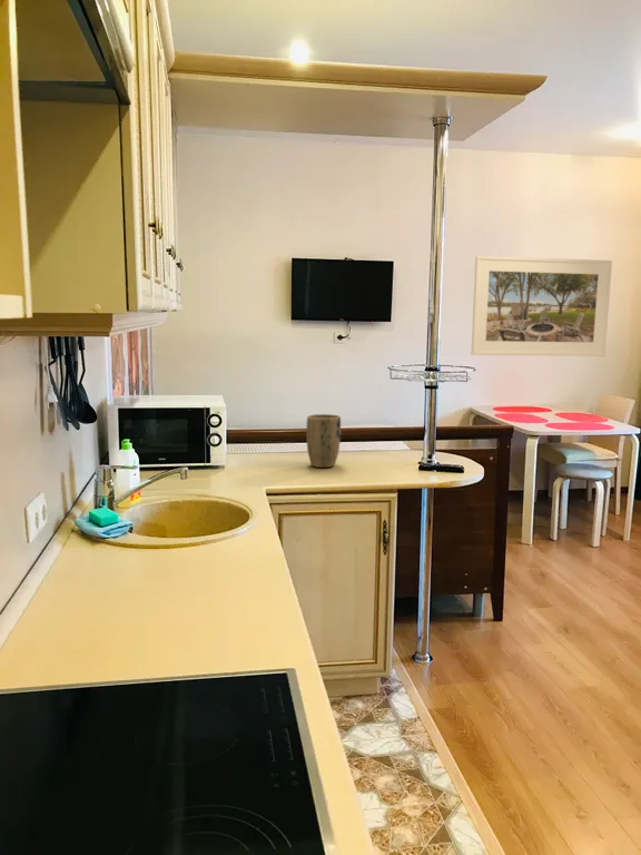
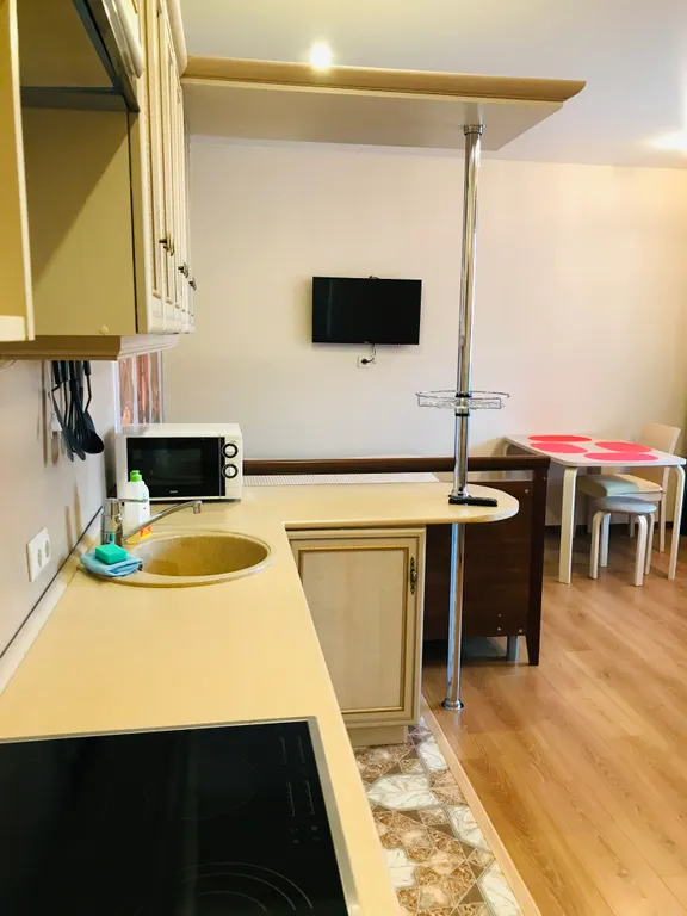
- plant pot [305,413,342,469]
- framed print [471,255,613,357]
